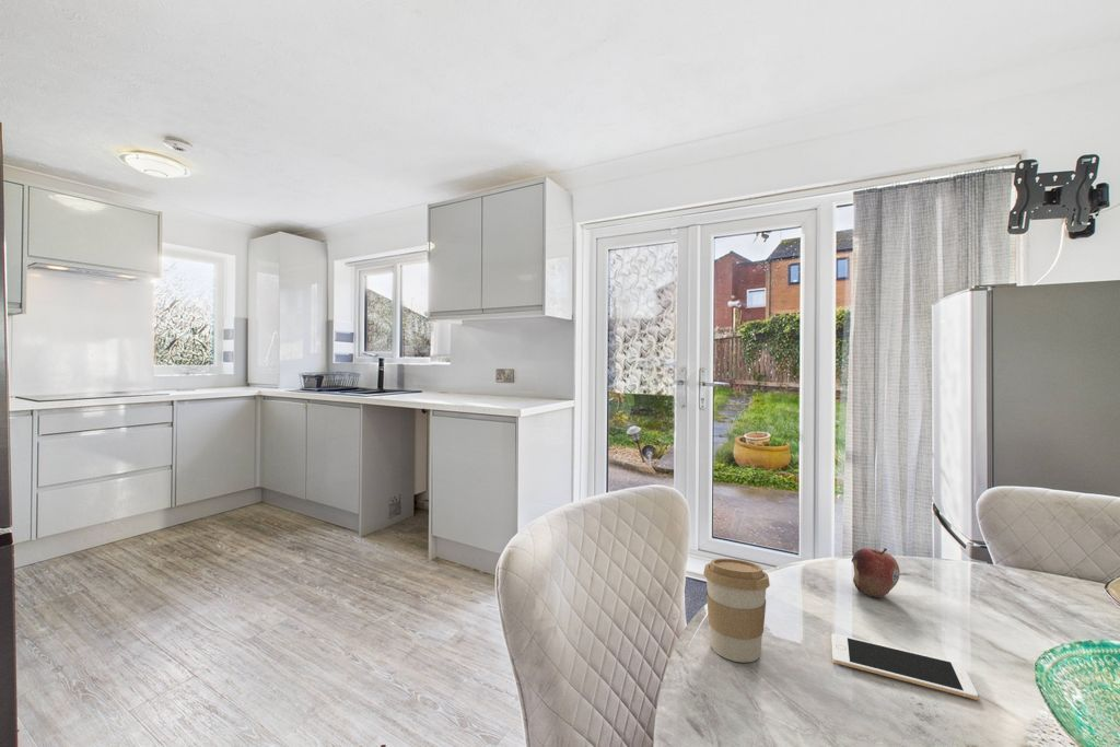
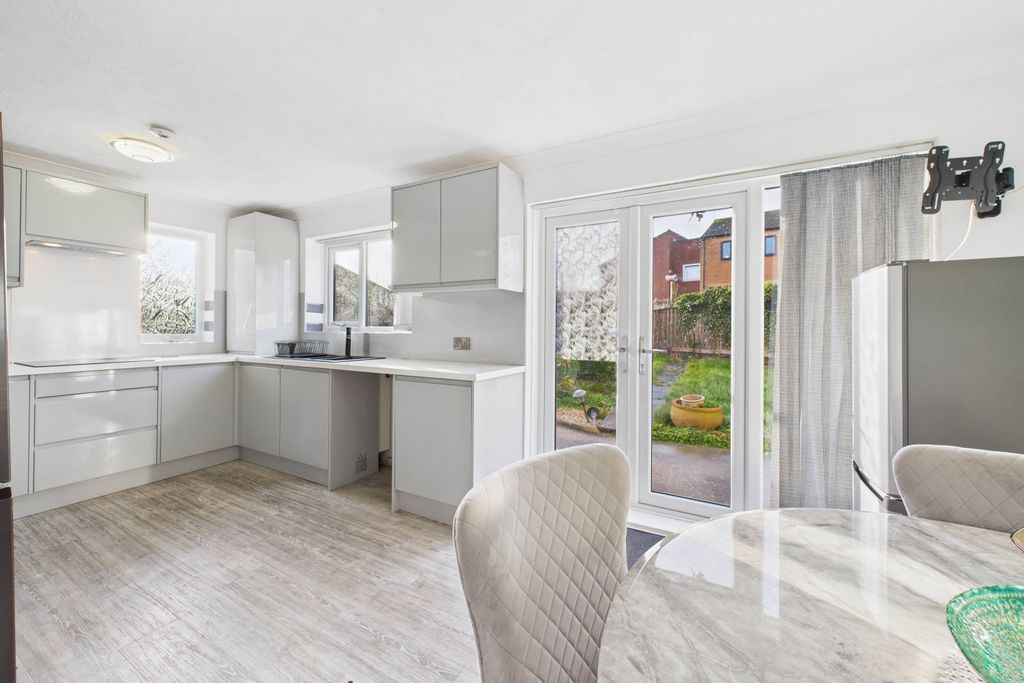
- cell phone [830,632,979,701]
- fruit [850,547,900,598]
- coffee cup [702,558,771,664]
